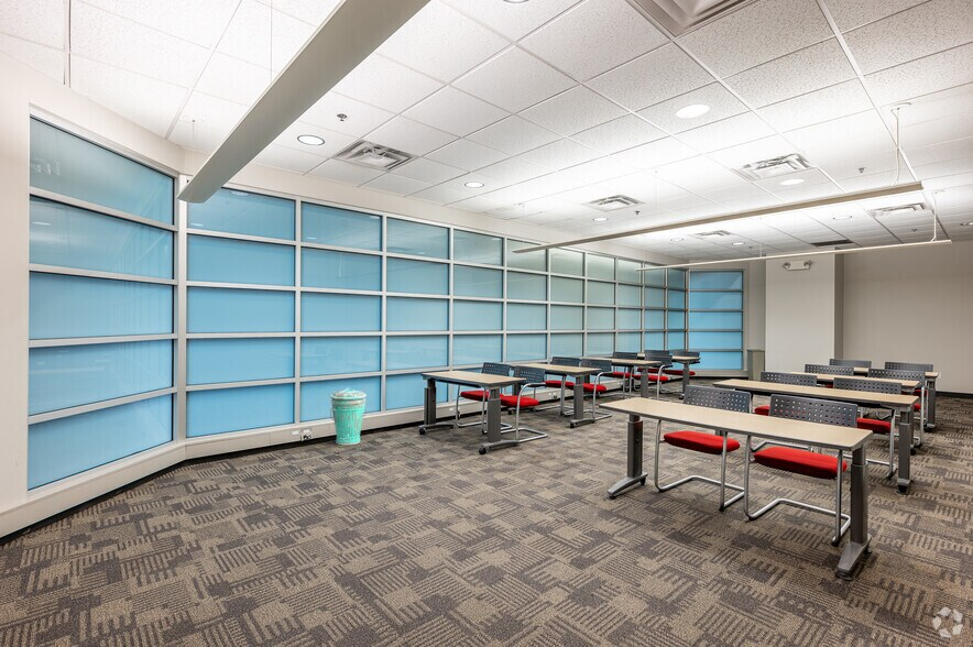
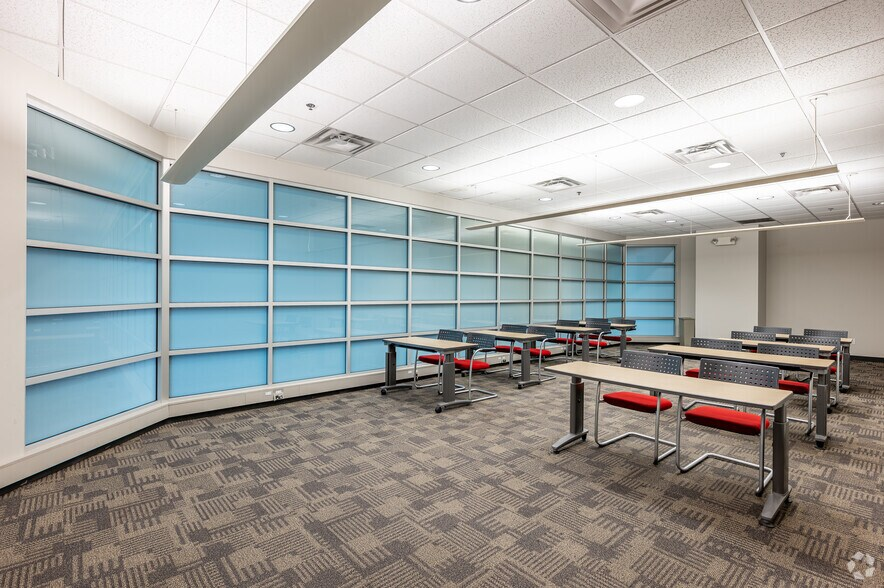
- trash can [329,387,368,447]
